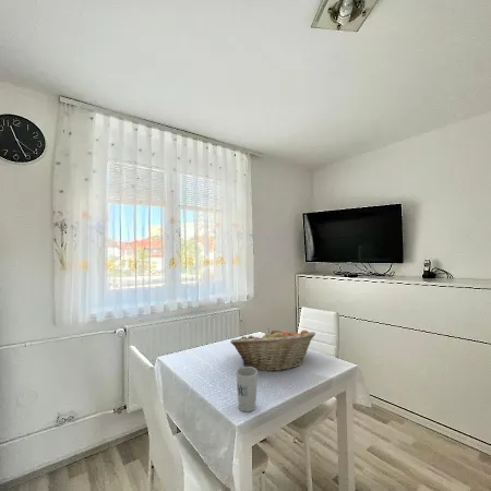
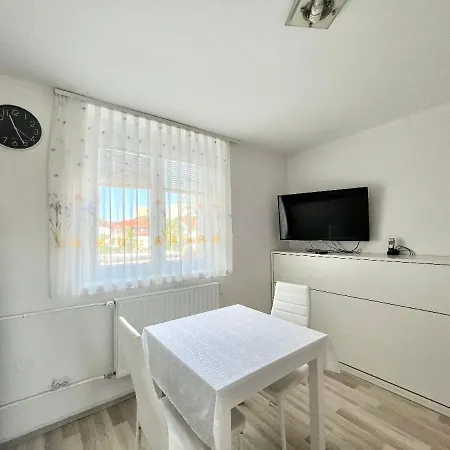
- cup [235,366,259,412]
- fruit basket [229,328,316,372]
